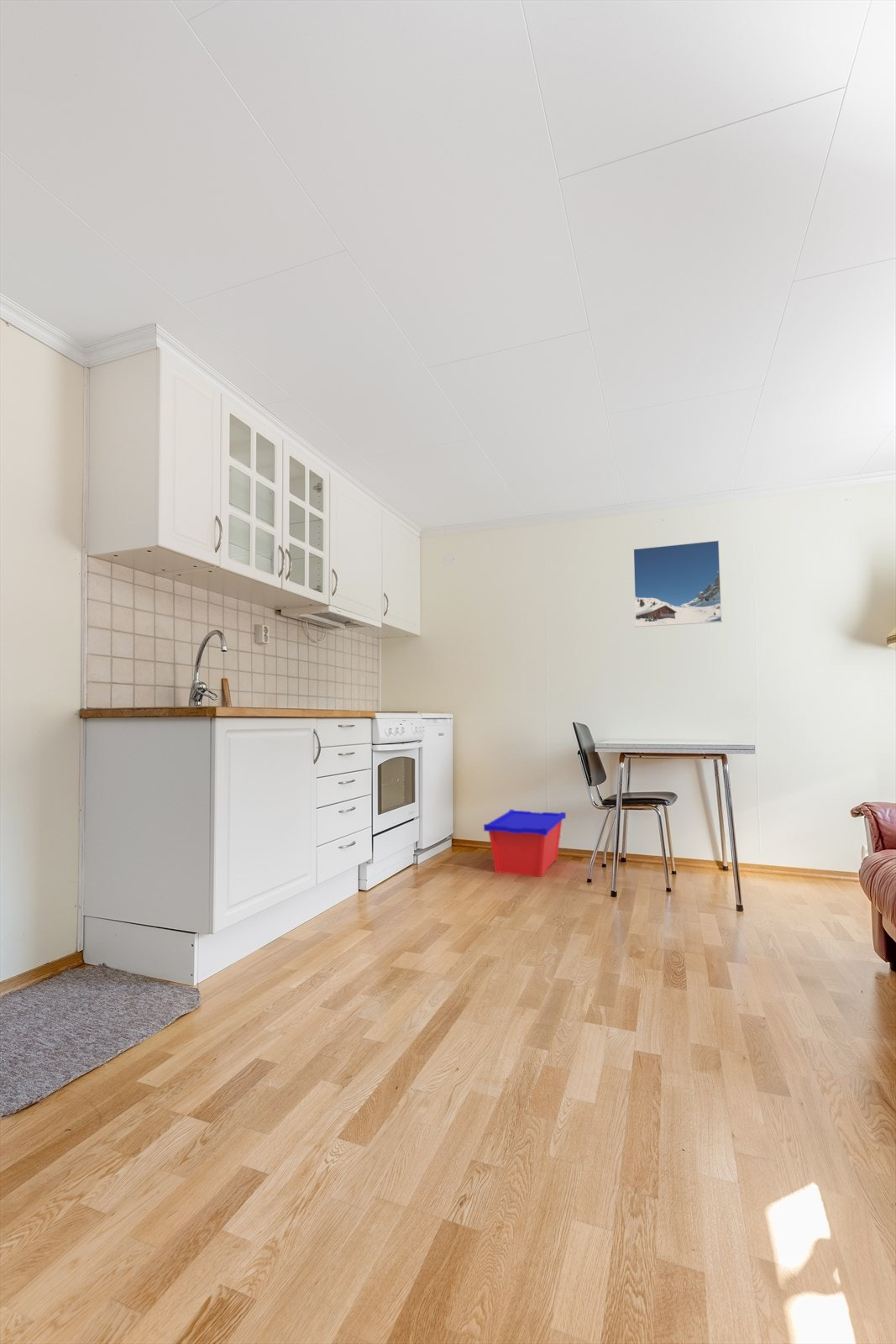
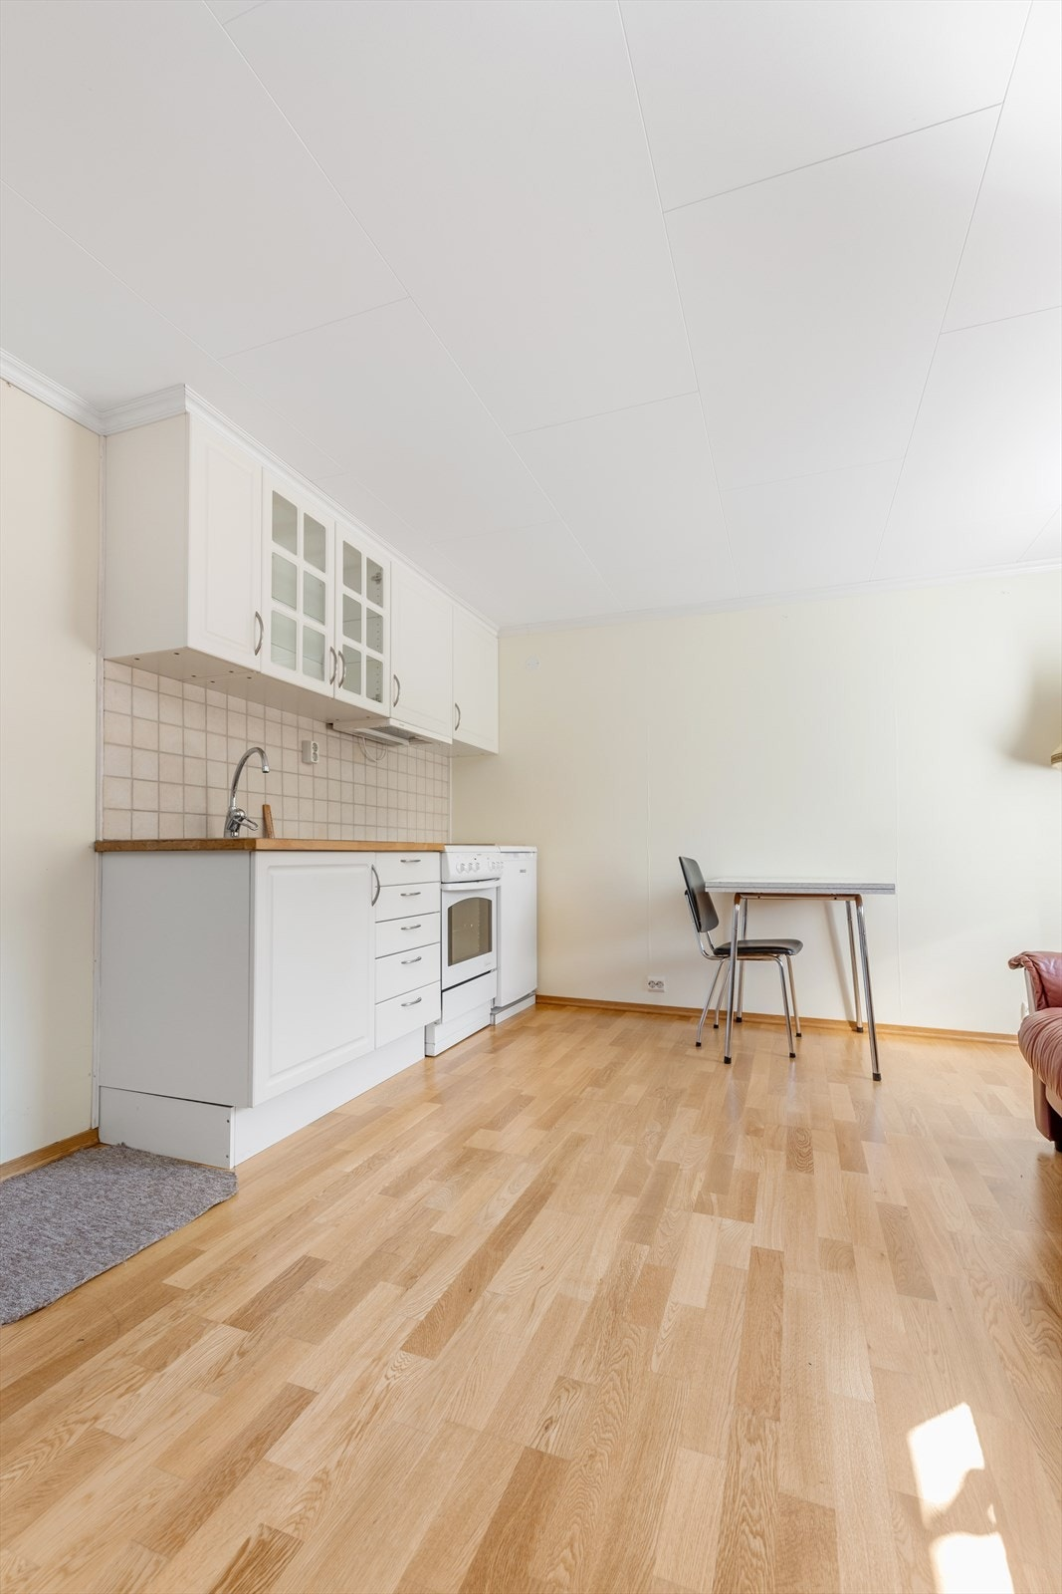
- storage bin [483,809,567,878]
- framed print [632,539,723,627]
